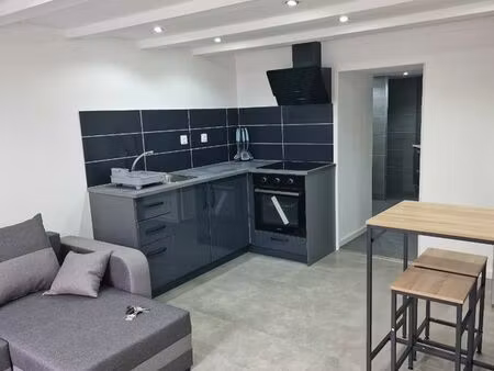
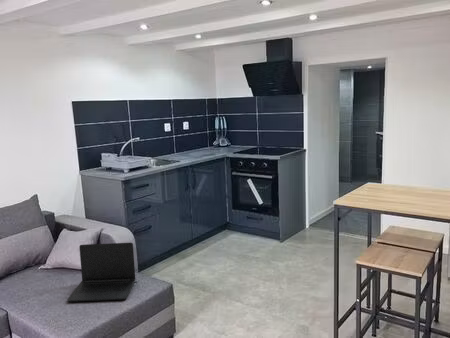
+ laptop [66,242,136,303]
